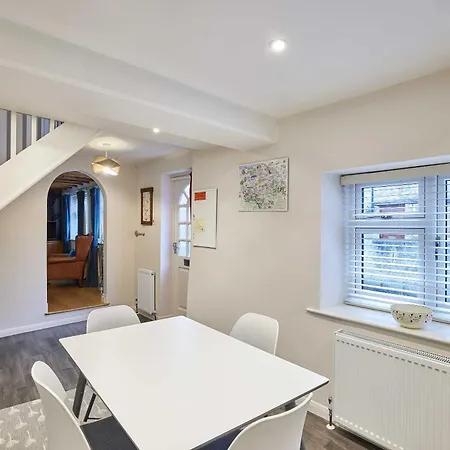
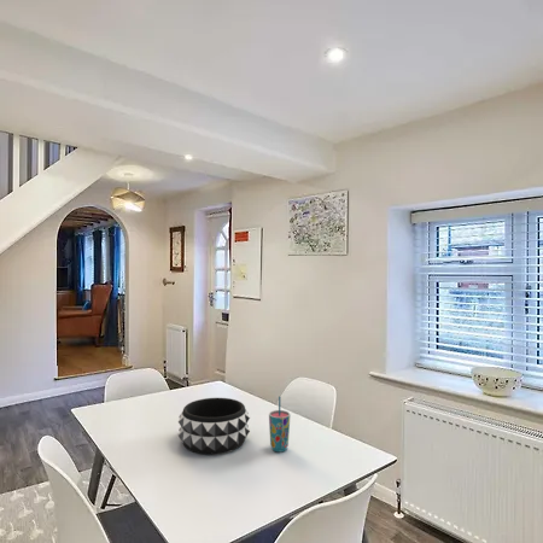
+ cup [268,396,291,453]
+ decorative bowl [177,397,251,456]
